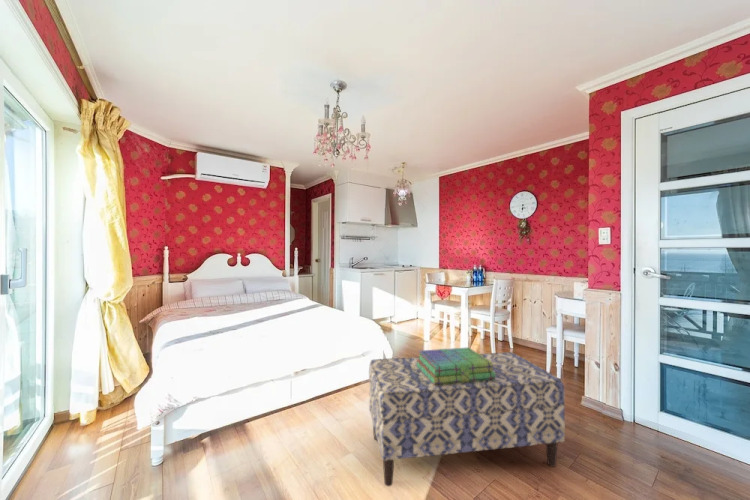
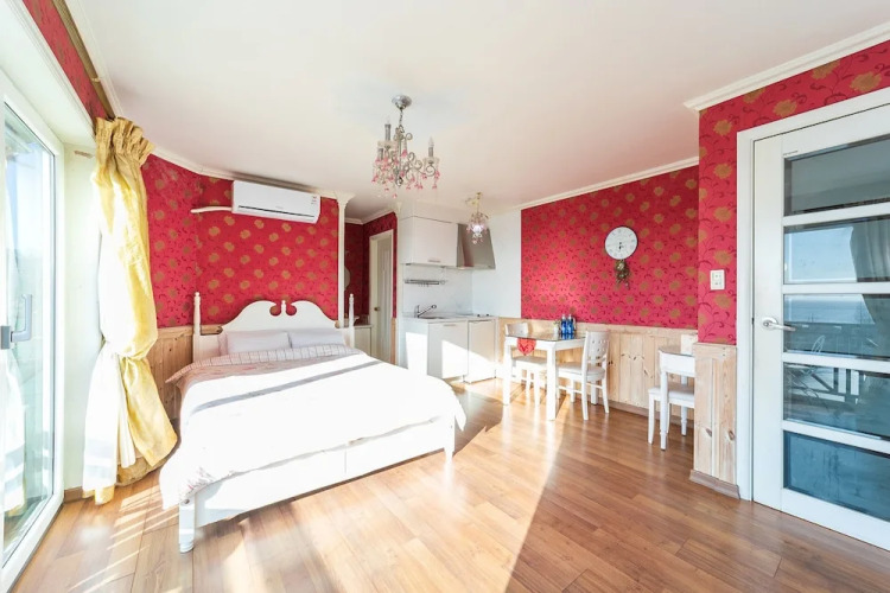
- bench [368,351,566,487]
- stack of books [416,346,495,385]
